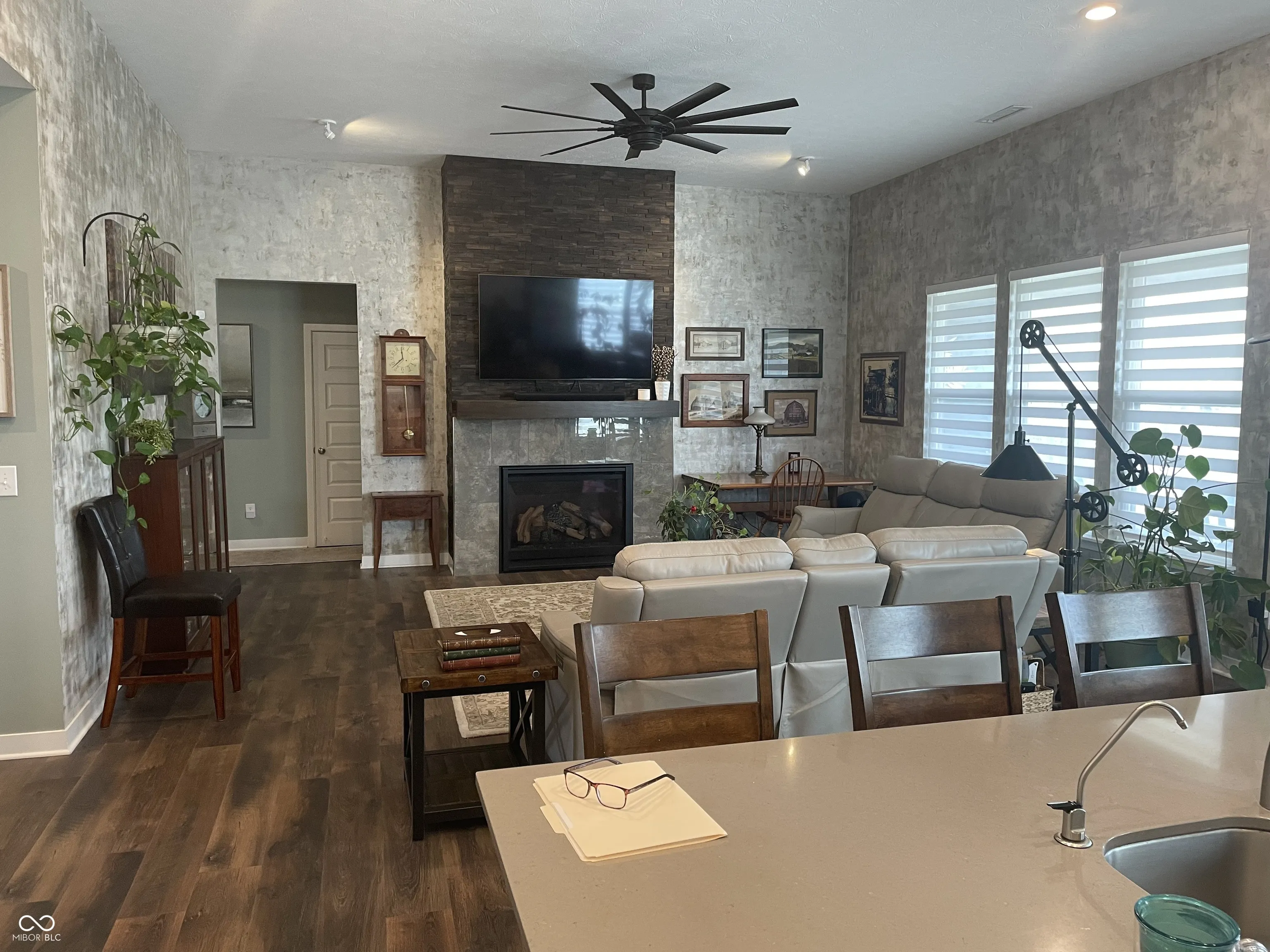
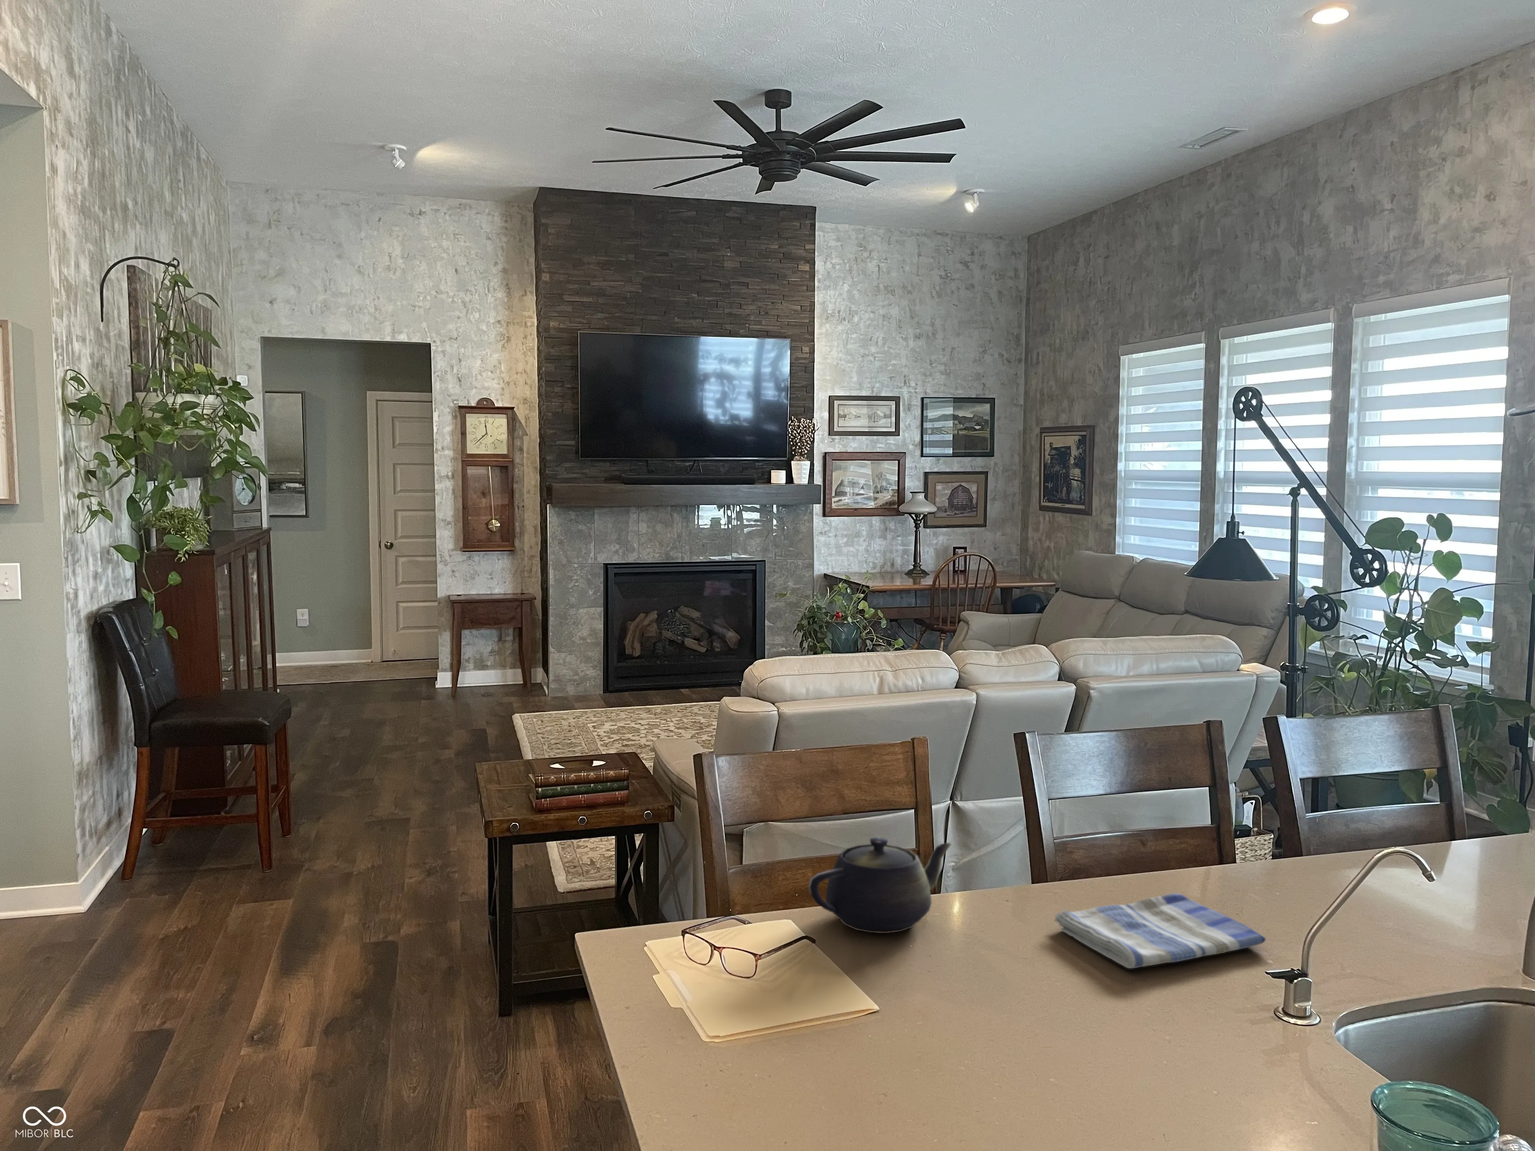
+ teapot [807,837,952,933]
+ dish towel [1054,892,1267,970]
